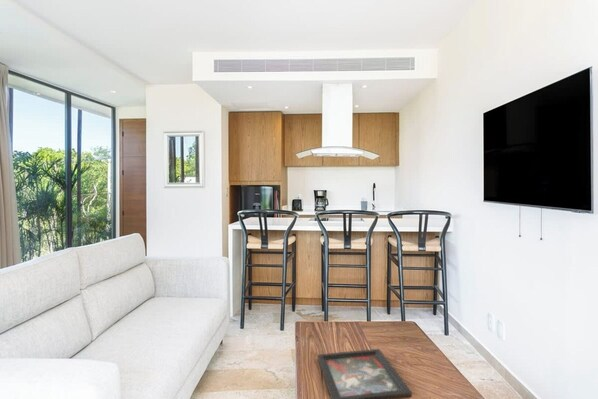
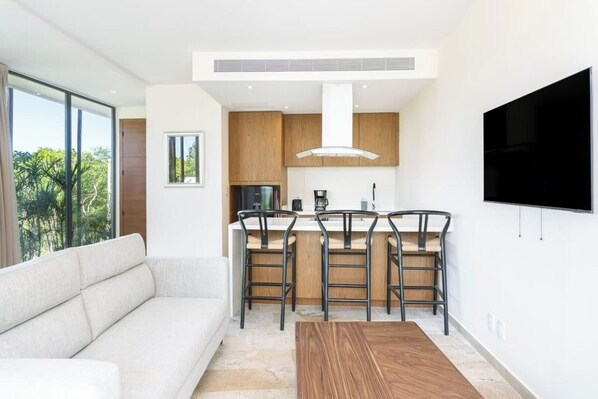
- decorative tray [316,348,413,399]
